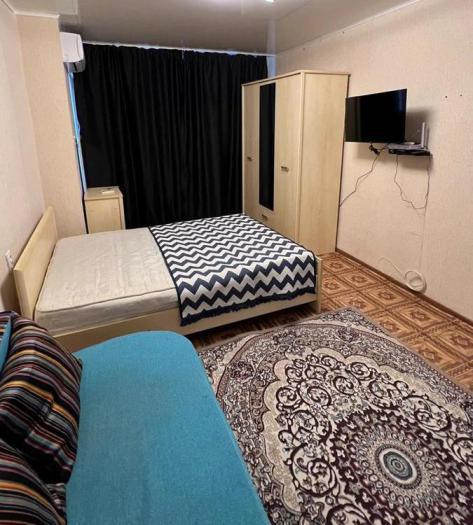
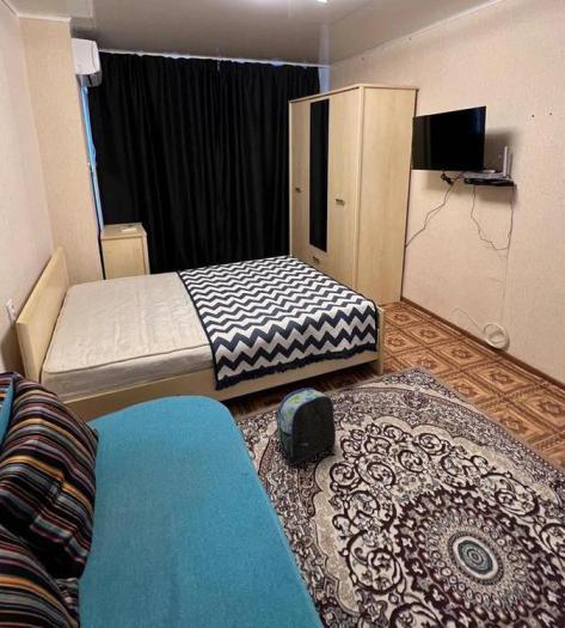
+ backpack [275,388,337,465]
